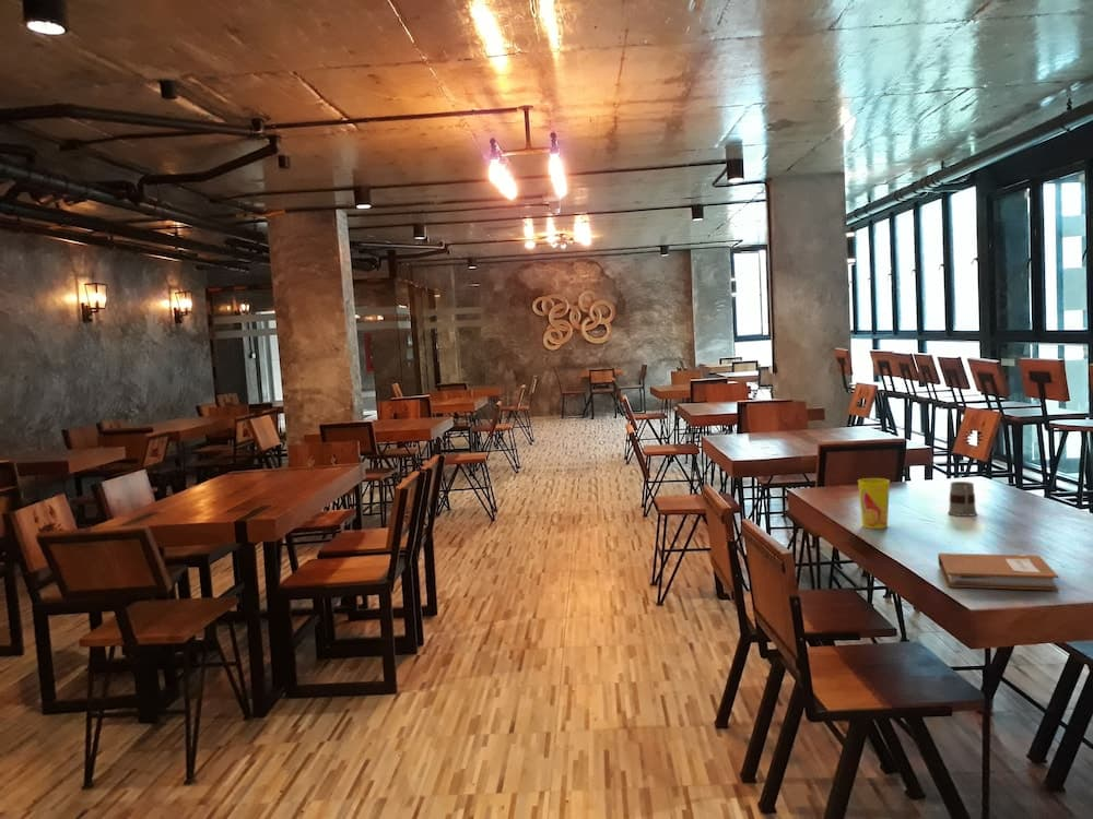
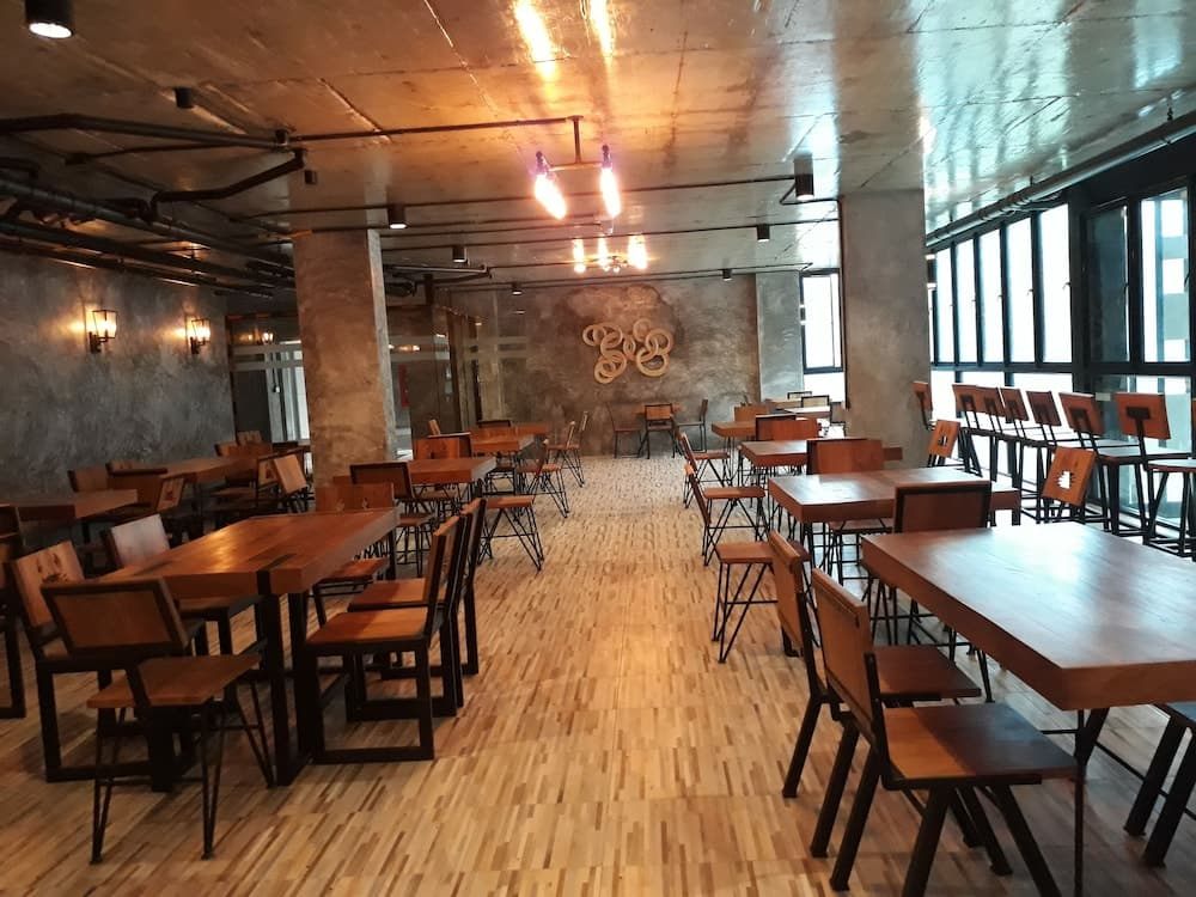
- cup [857,477,891,530]
- mug [947,480,978,518]
- notebook [937,553,1059,592]
